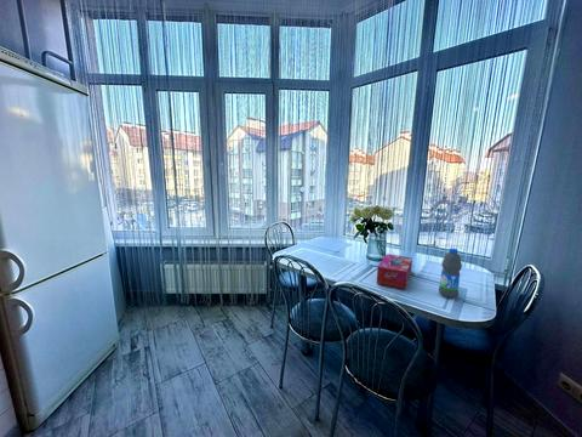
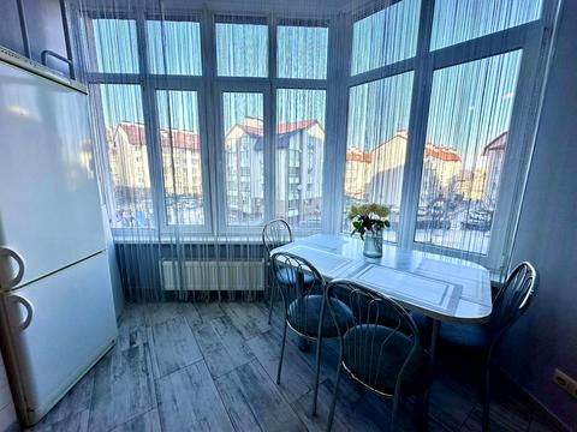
- tissue box [376,252,413,290]
- water bottle [438,248,463,299]
